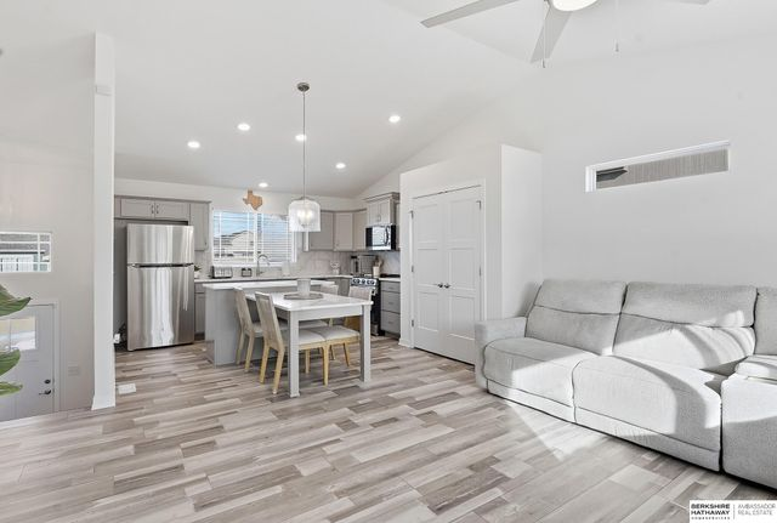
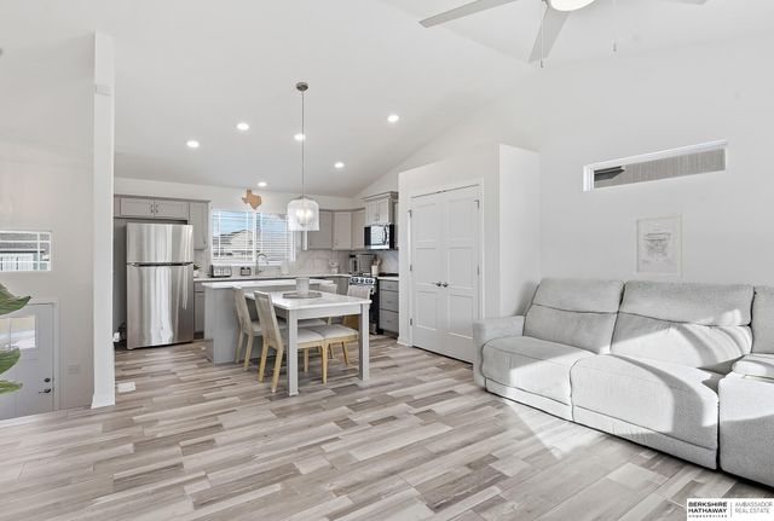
+ wall art [633,212,683,278]
